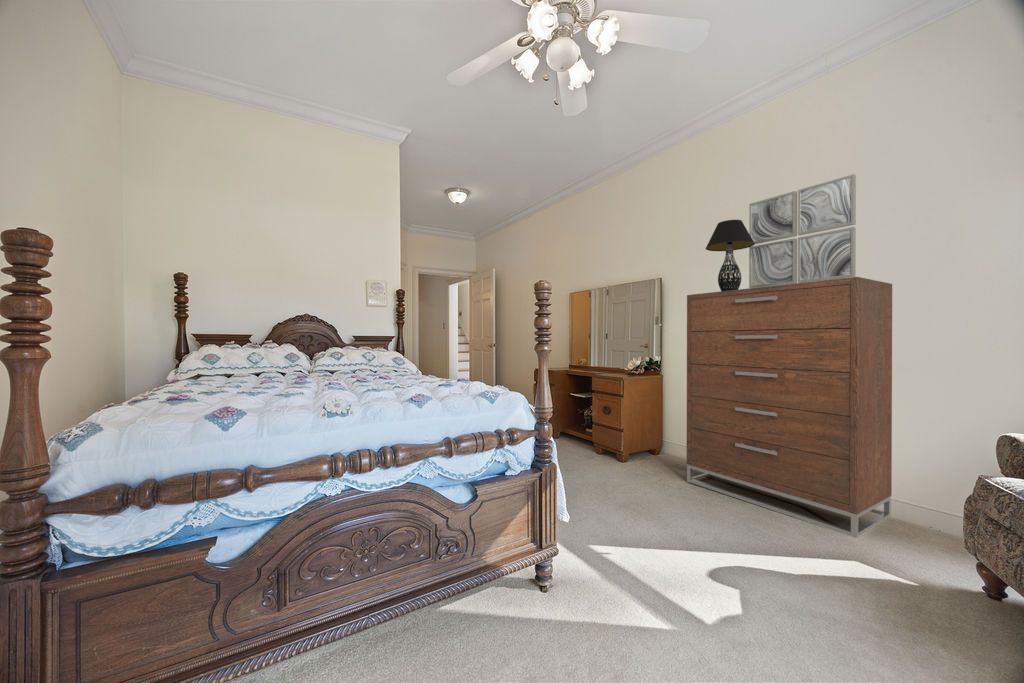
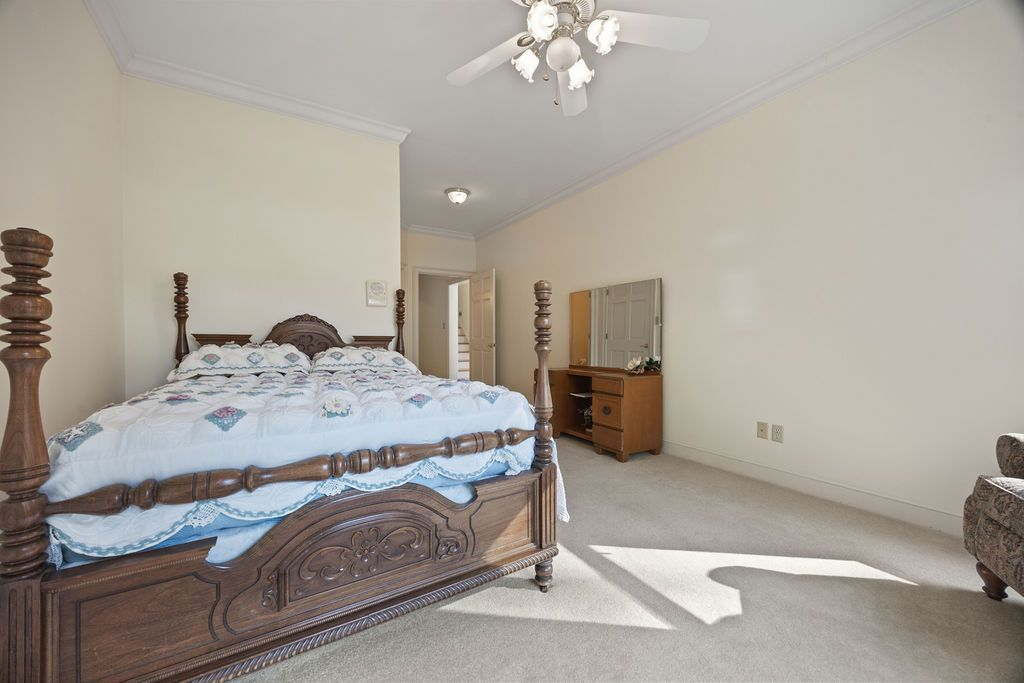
- dresser [686,276,893,539]
- table lamp [705,219,756,291]
- wall art [748,173,857,288]
